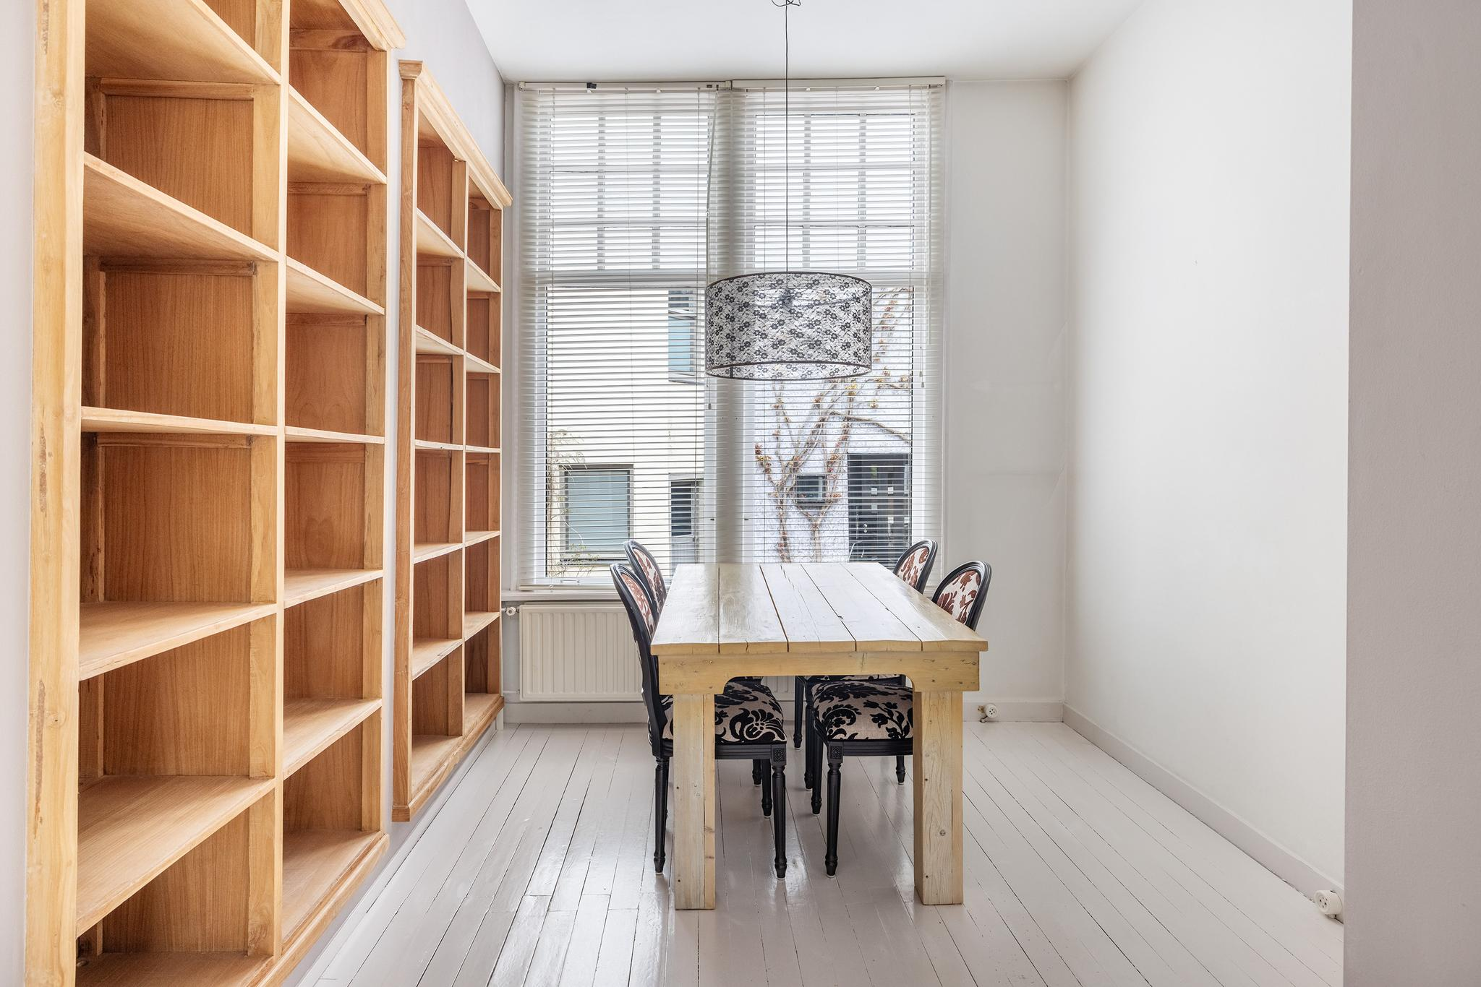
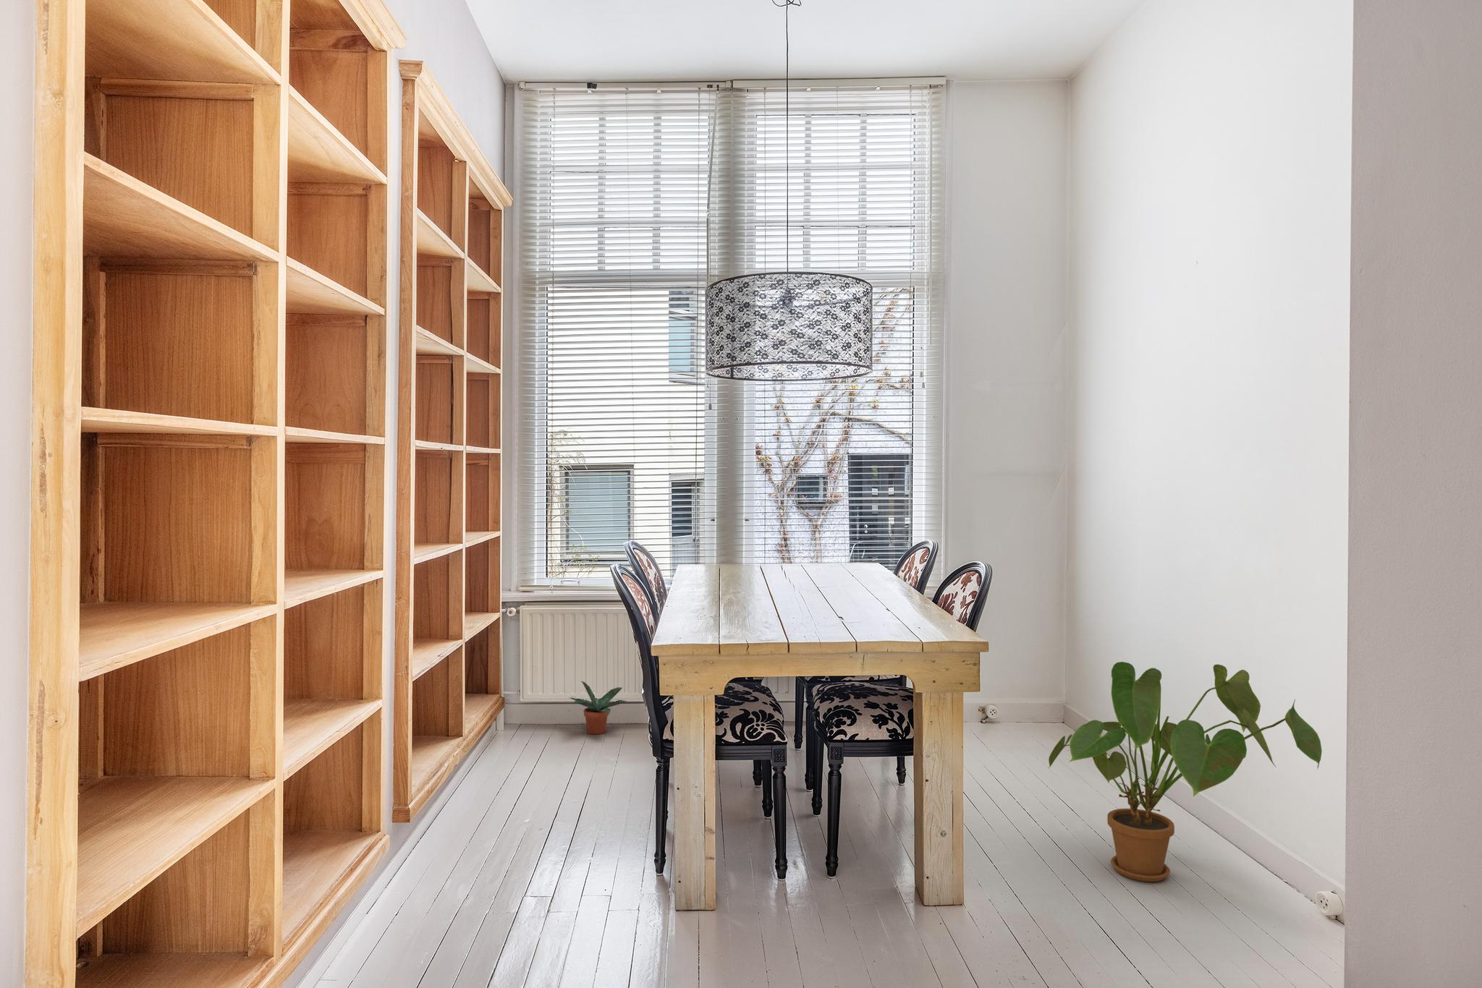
+ house plant [1048,662,1323,882]
+ potted plant [569,680,629,734]
